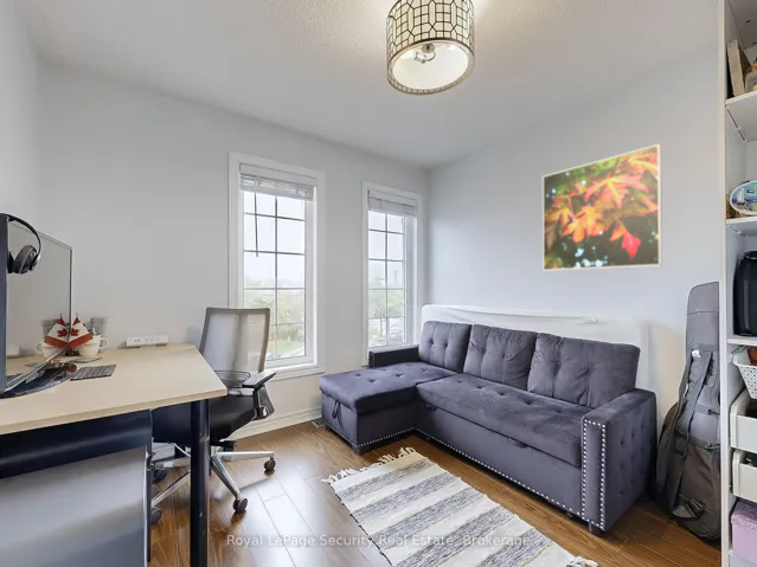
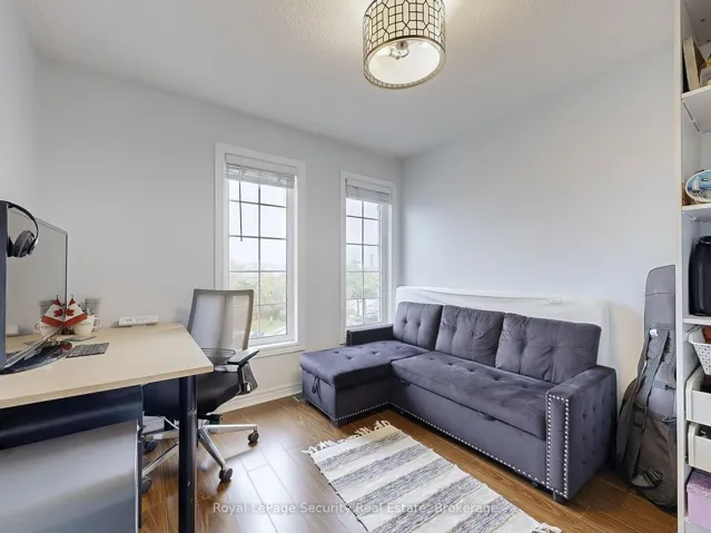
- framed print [541,143,663,271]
